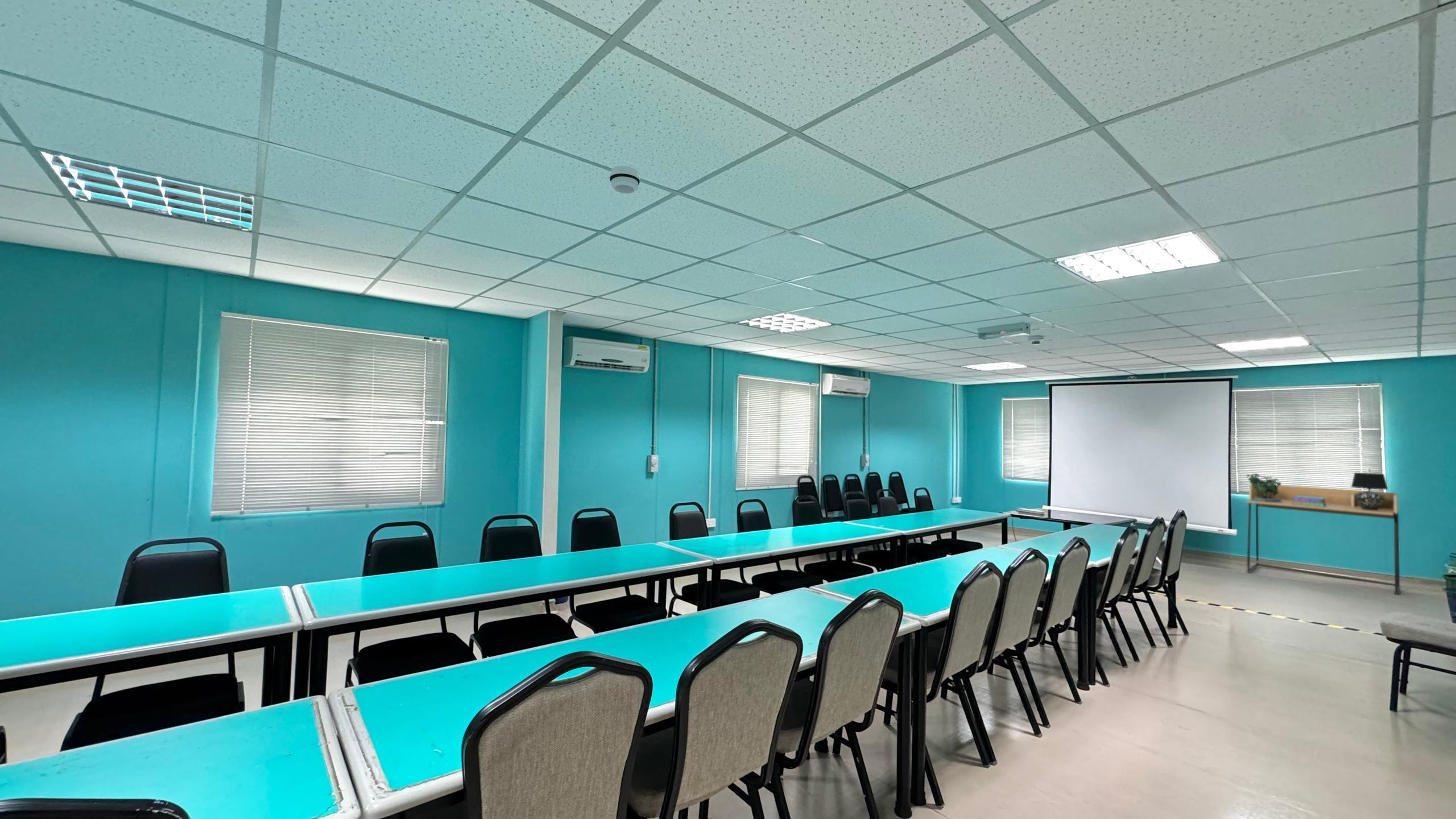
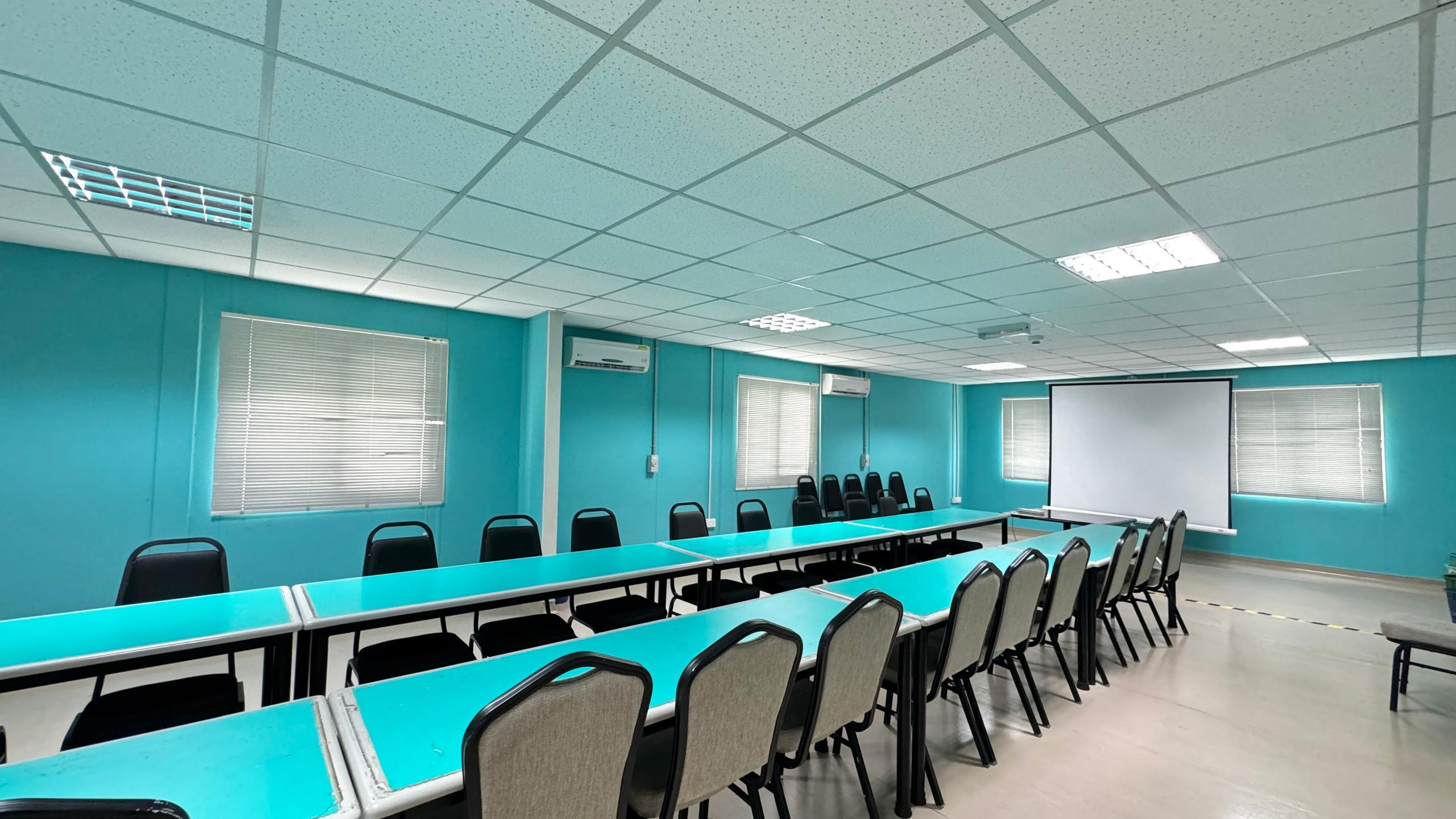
- stack of books [1292,495,1326,507]
- potted plant [1246,471,1283,503]
- desk [1246,484,1400,595]
- smoke detector [609,166,641,194]
- table lamp [1351,472,1388,510]
